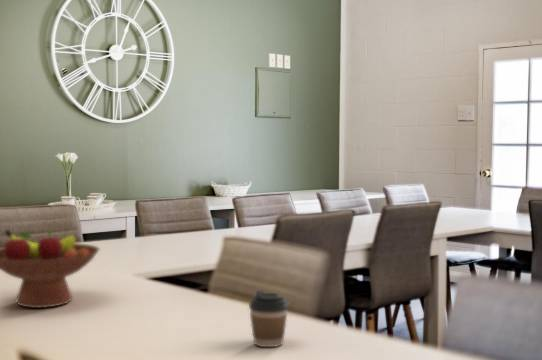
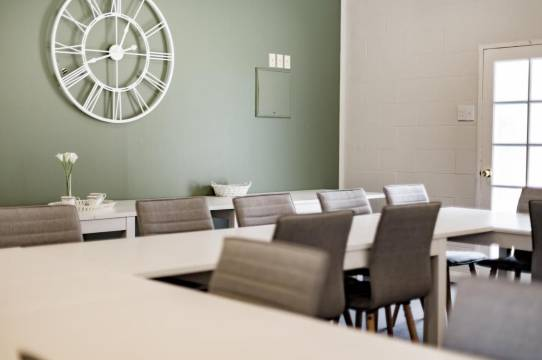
- coffee cup [248,289,289,348]
- fruit bowl [0,228,101,309]
